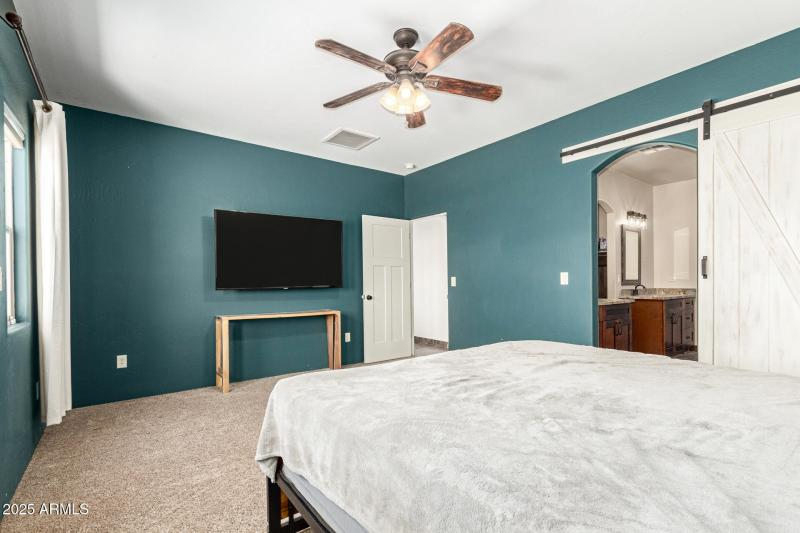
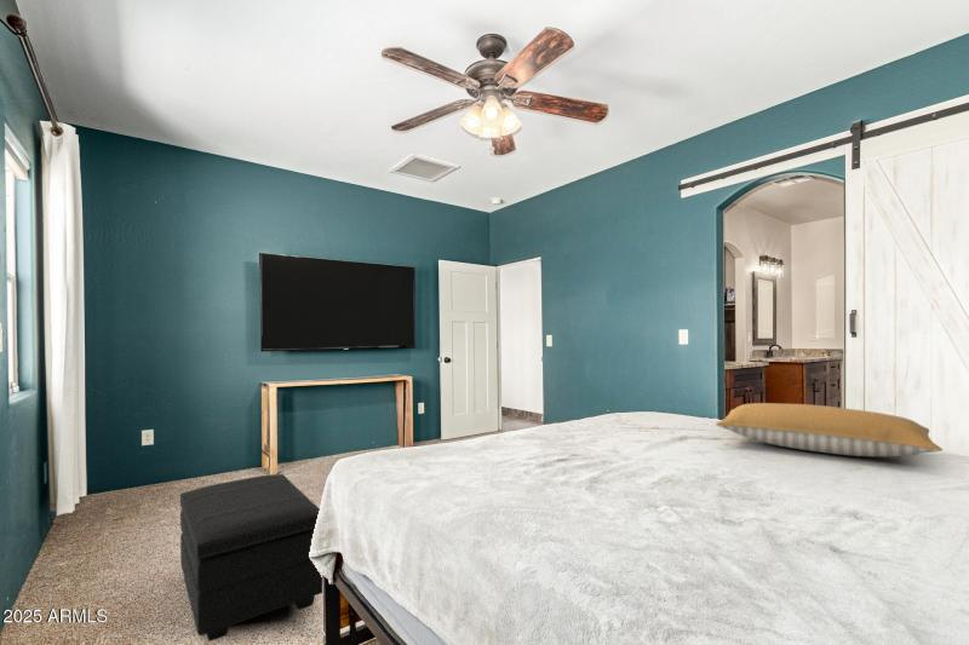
+ pillow [715,402,944,457]
+ footstool [179,473,323,643]
